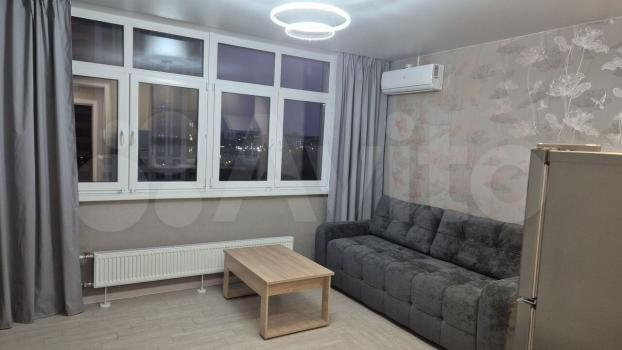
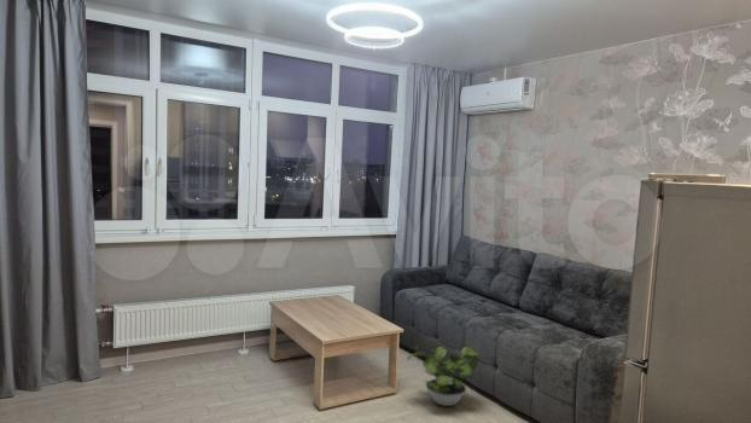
+ potted plant [406,342,481,407]
